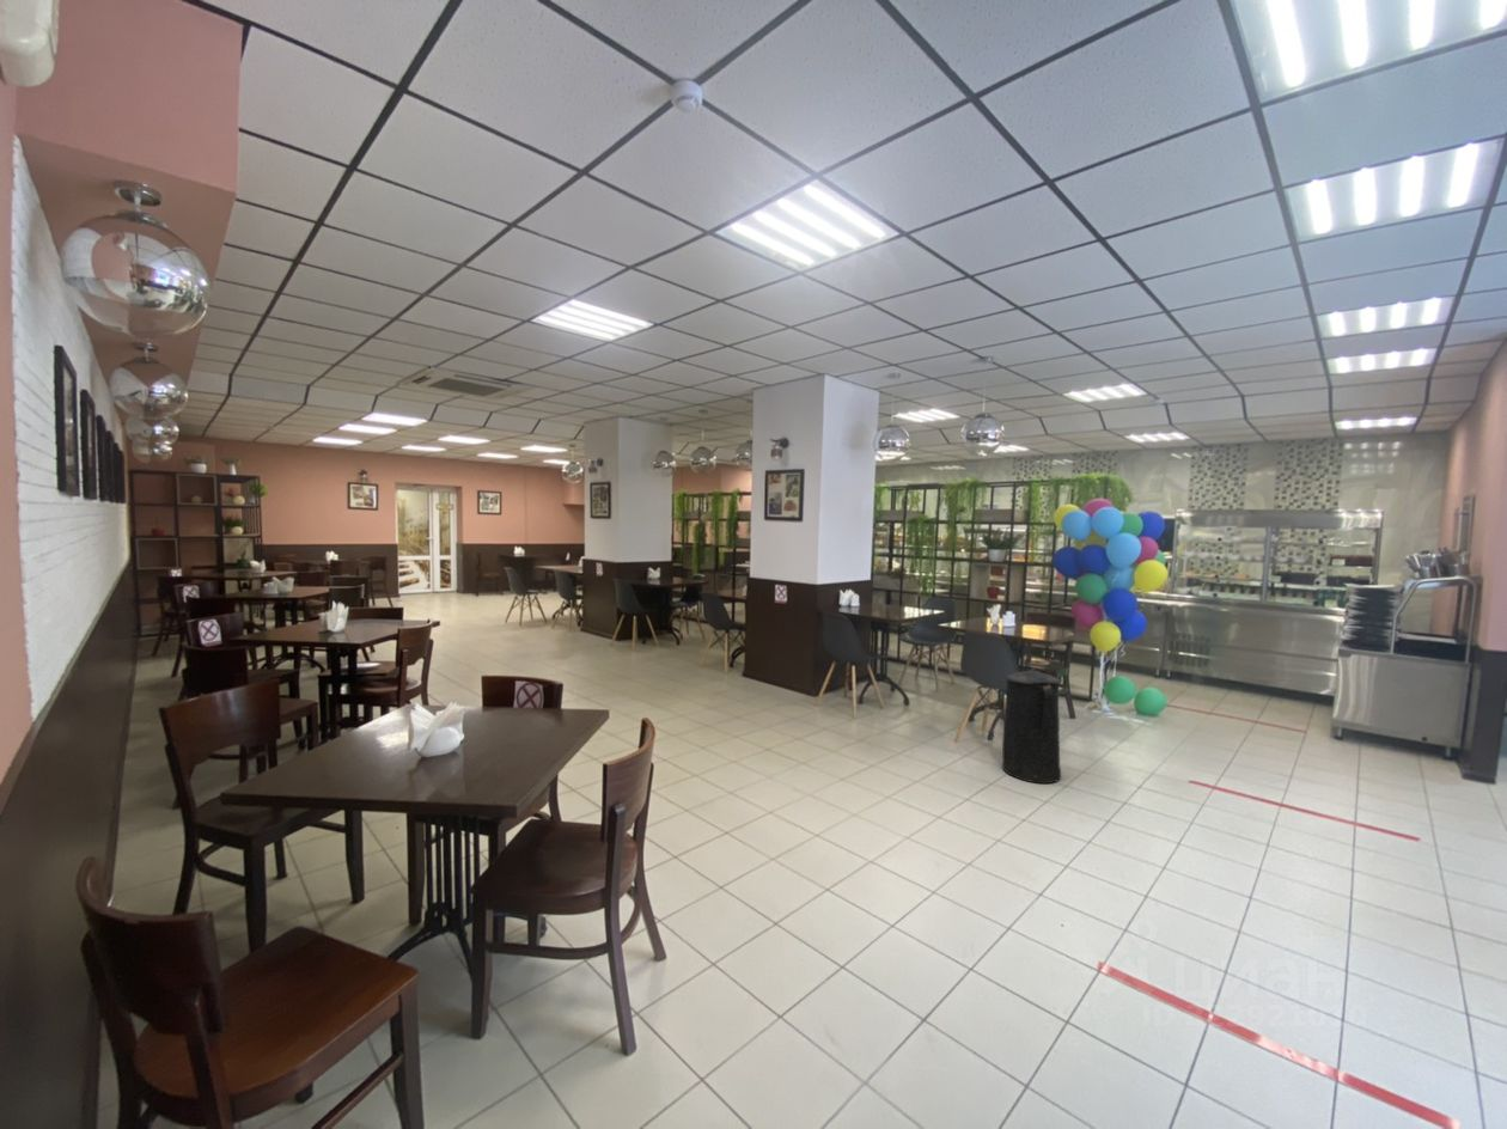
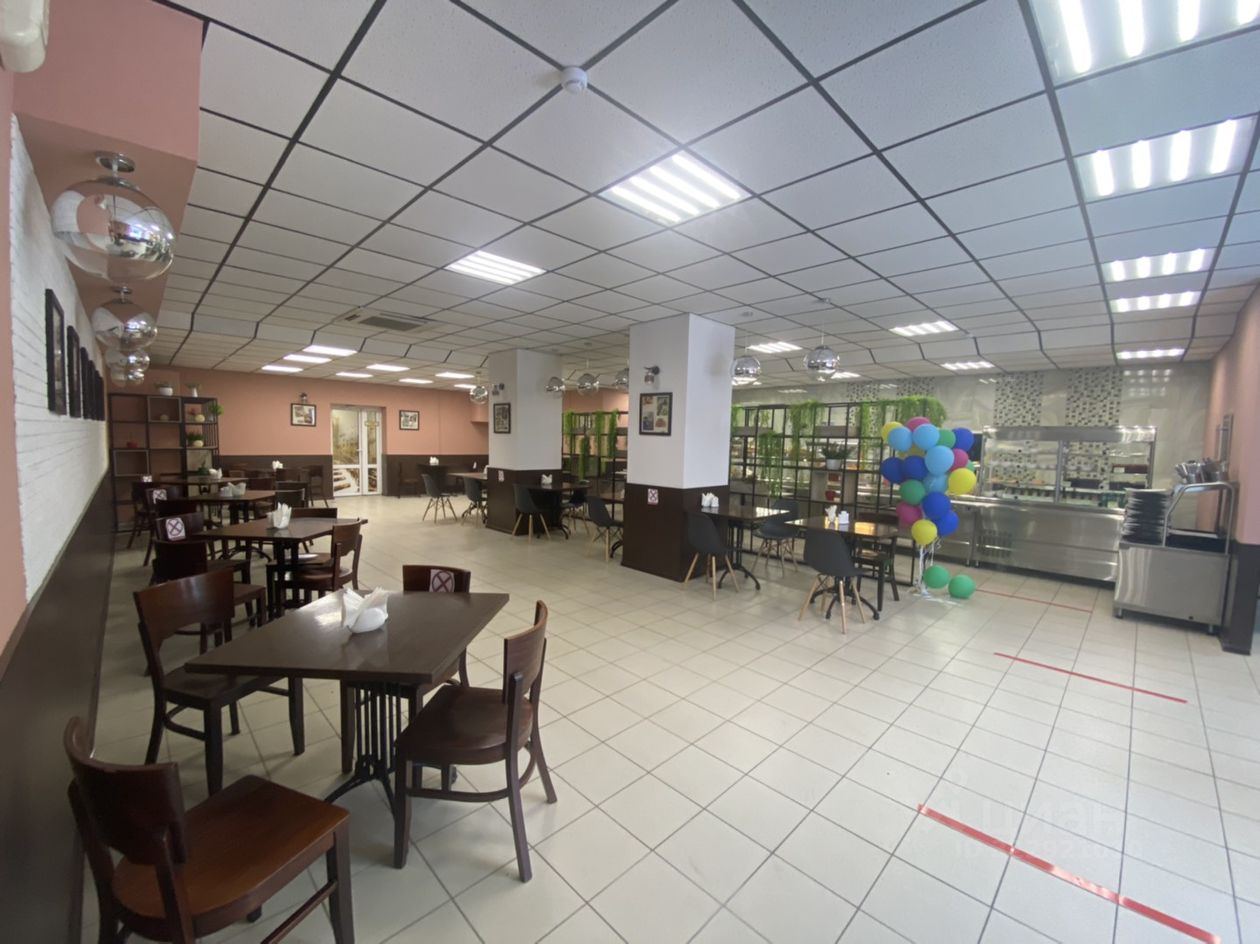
- trash can [1001,667,1062,785]
